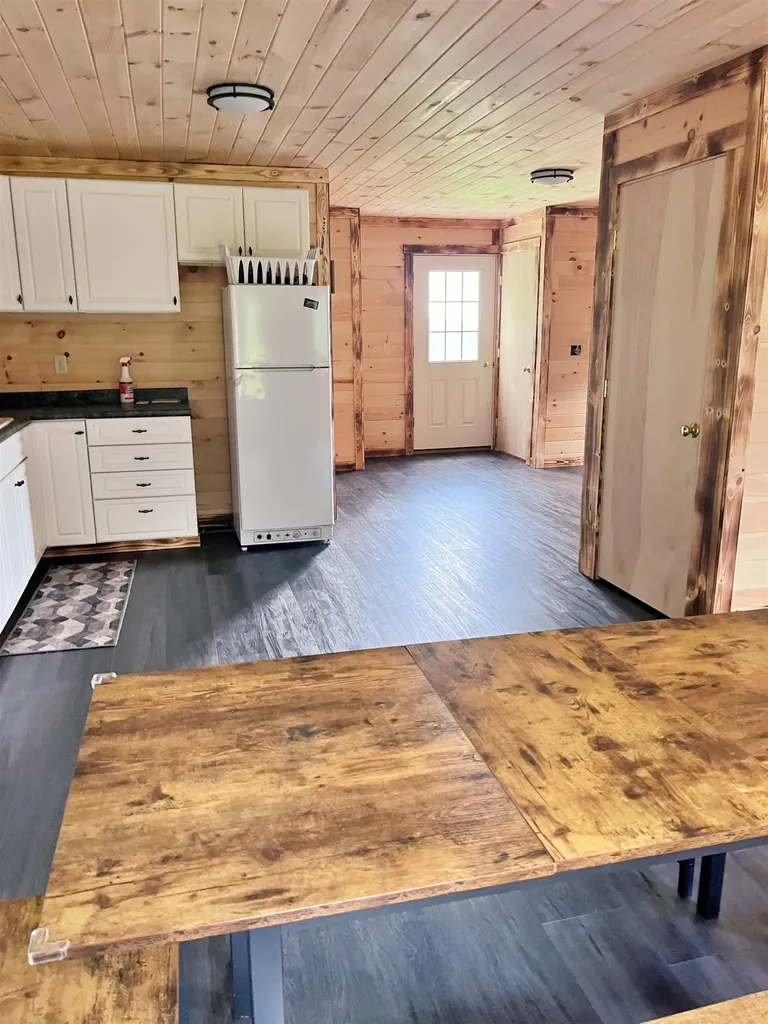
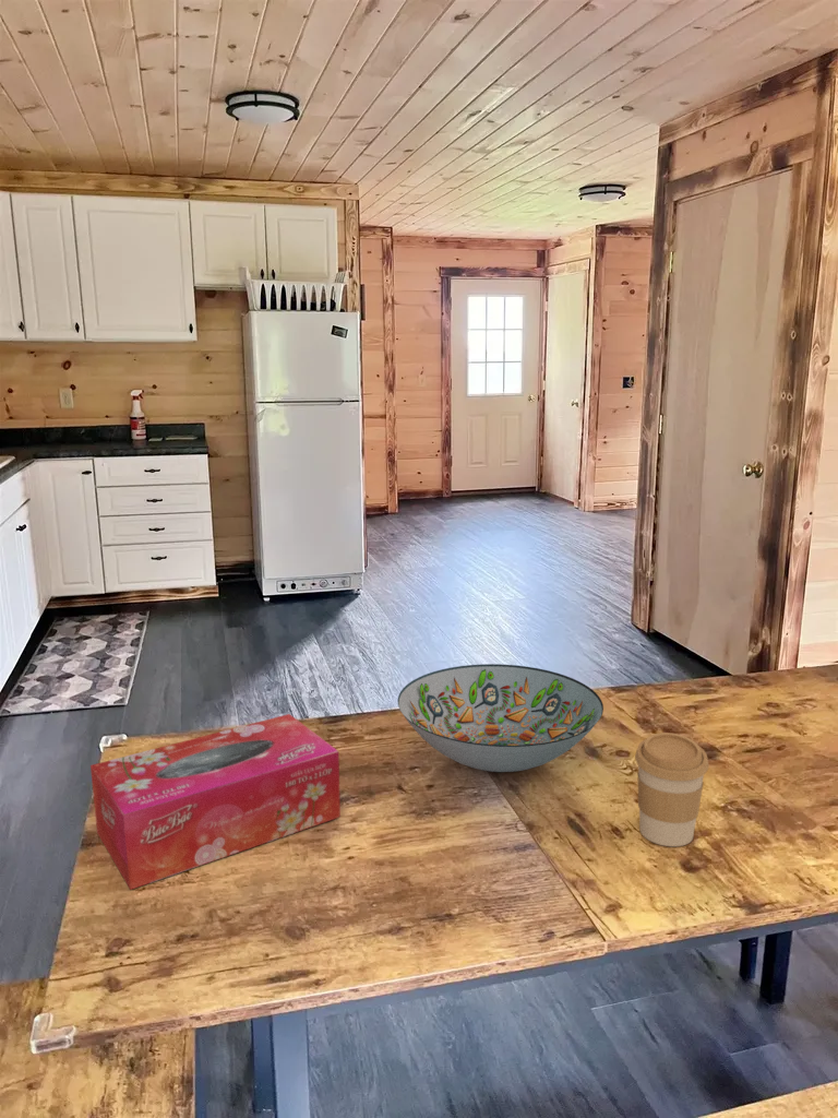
+ decorative bowl [397,663,604,773]
+ coffee cup [634,732,709,847]
+ tissue box [89,713,342,891]
